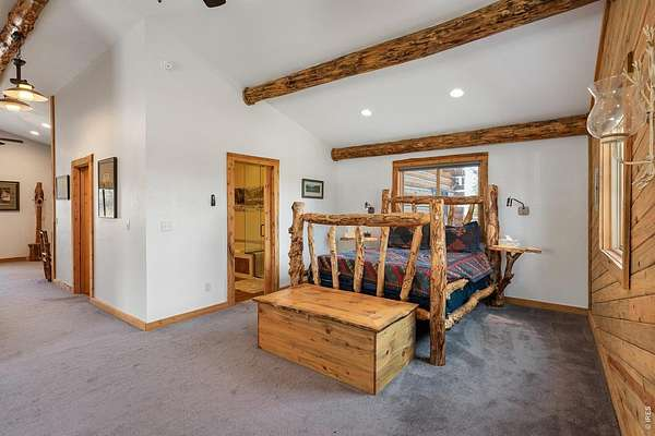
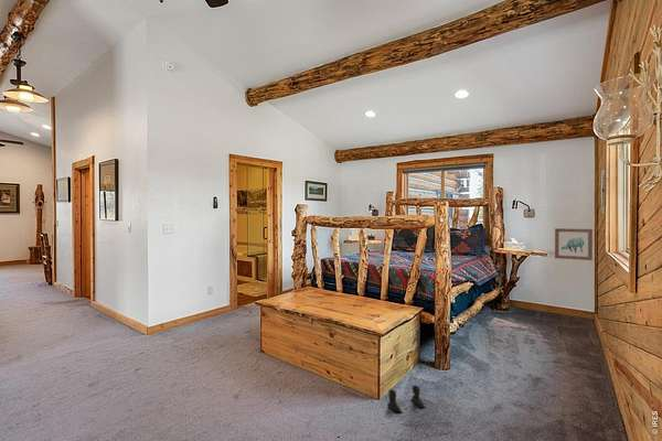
+ boots [386,385,427,415]
+ wall art [554,227,594,261]
